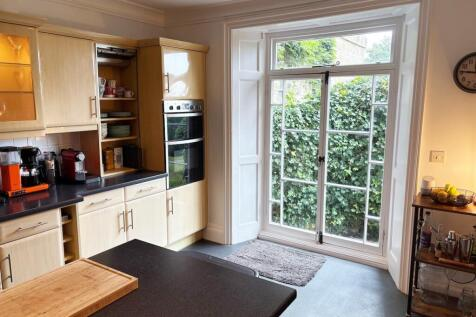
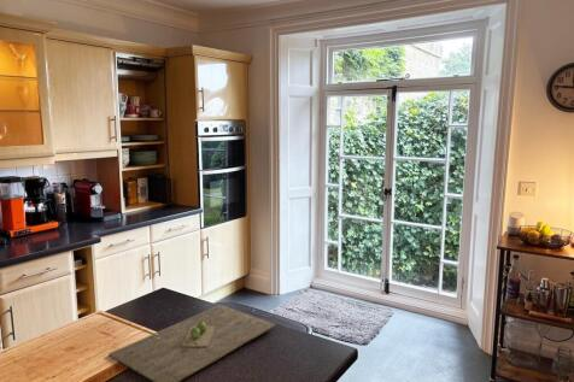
+ cutting board [107,304,277,382]
